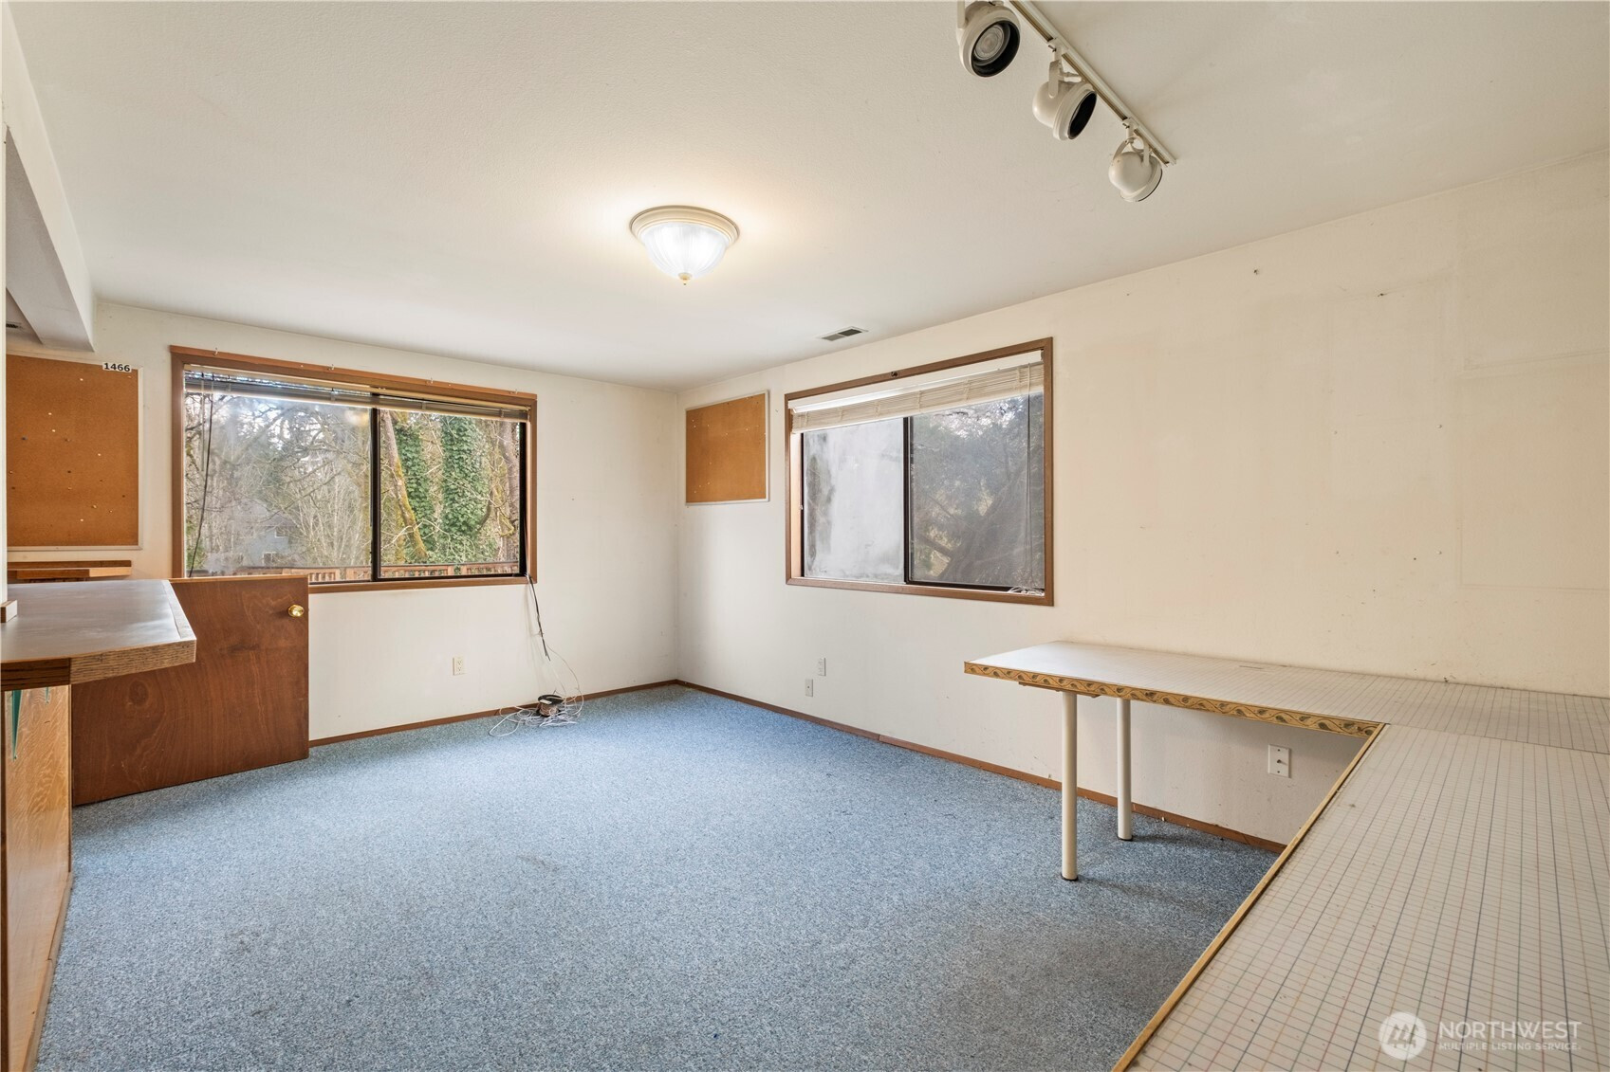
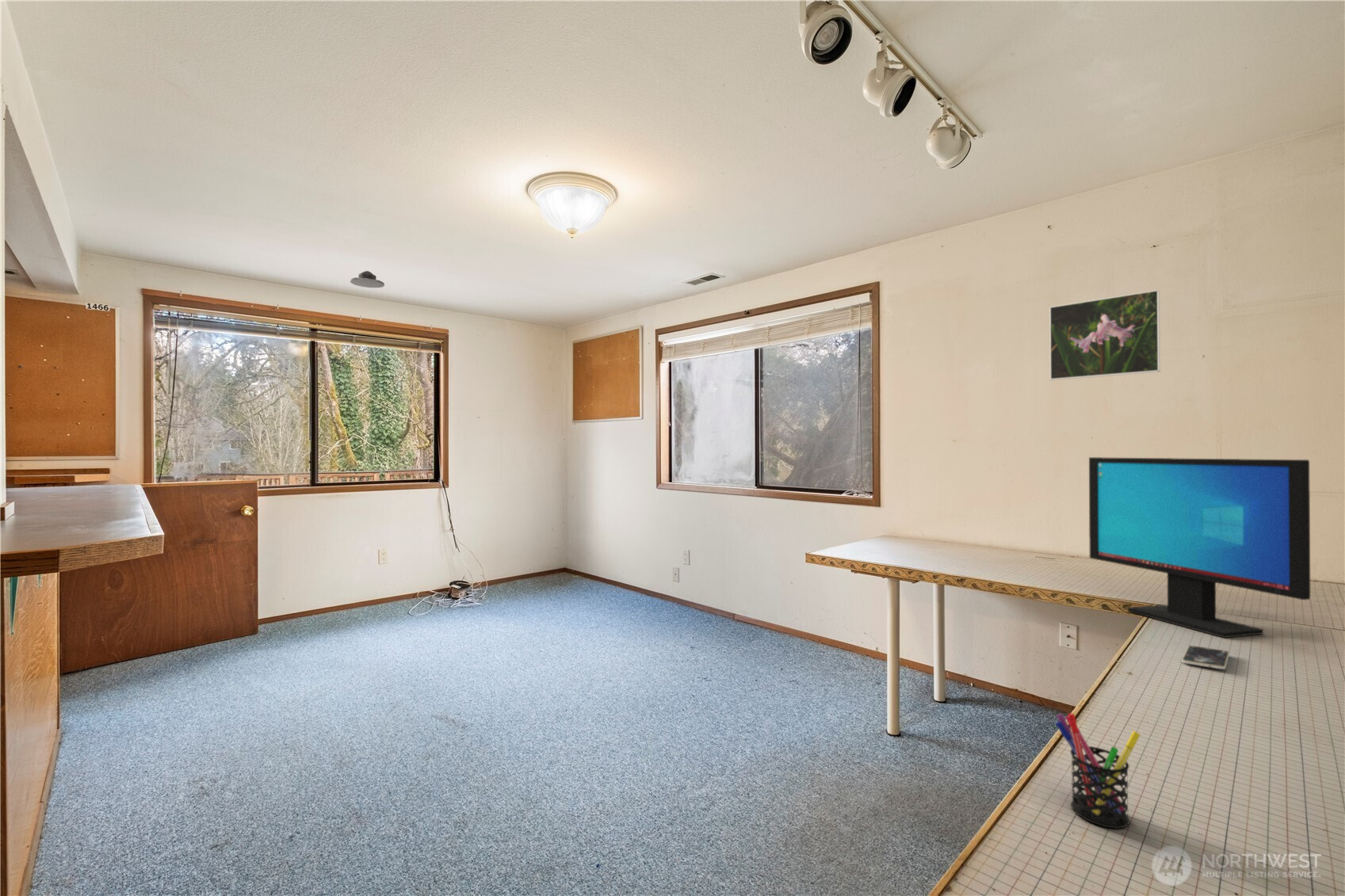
+ smartphone [1181,645,1230,670]
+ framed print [1049,289,1161,381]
+ computer monitor [1088,456,1311,639]
+ pen holder [1054,712,1141,829]
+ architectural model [350,270,385,288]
